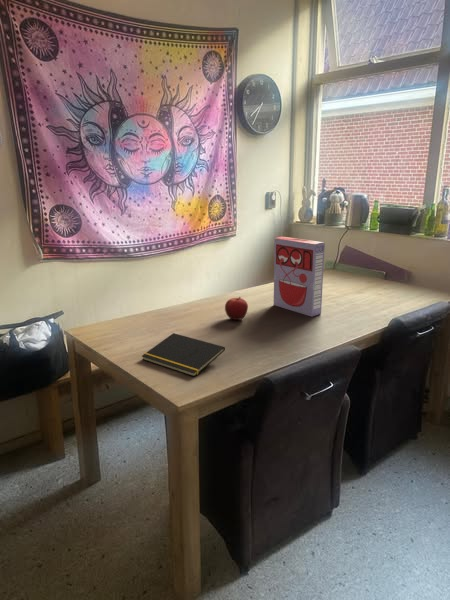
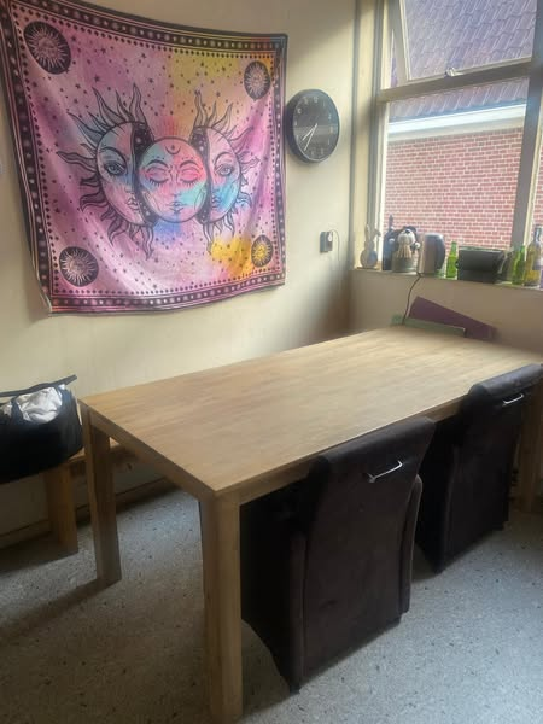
- cereal box [273,236,326,318]
- fruit [224,296,249,321]
- notepad [141,332,226,378]
